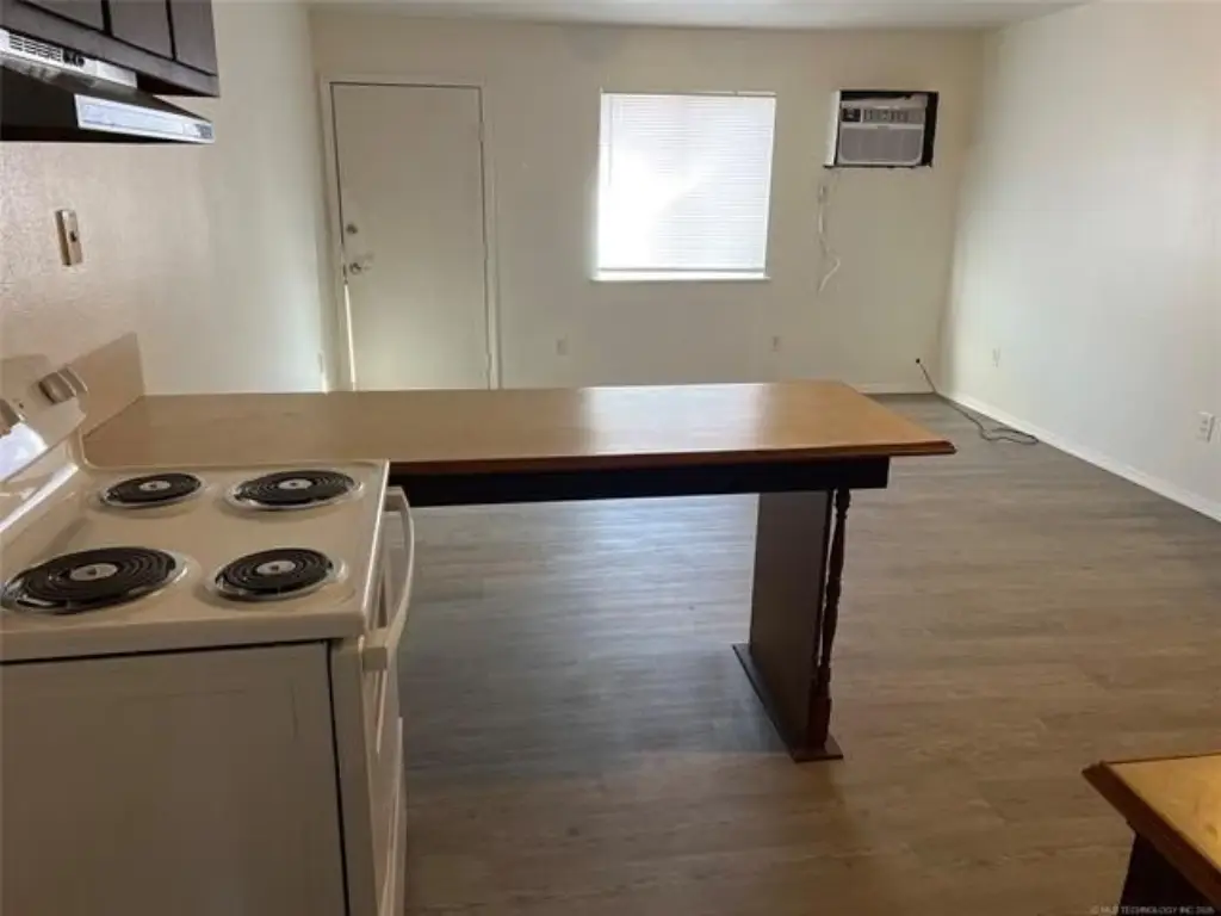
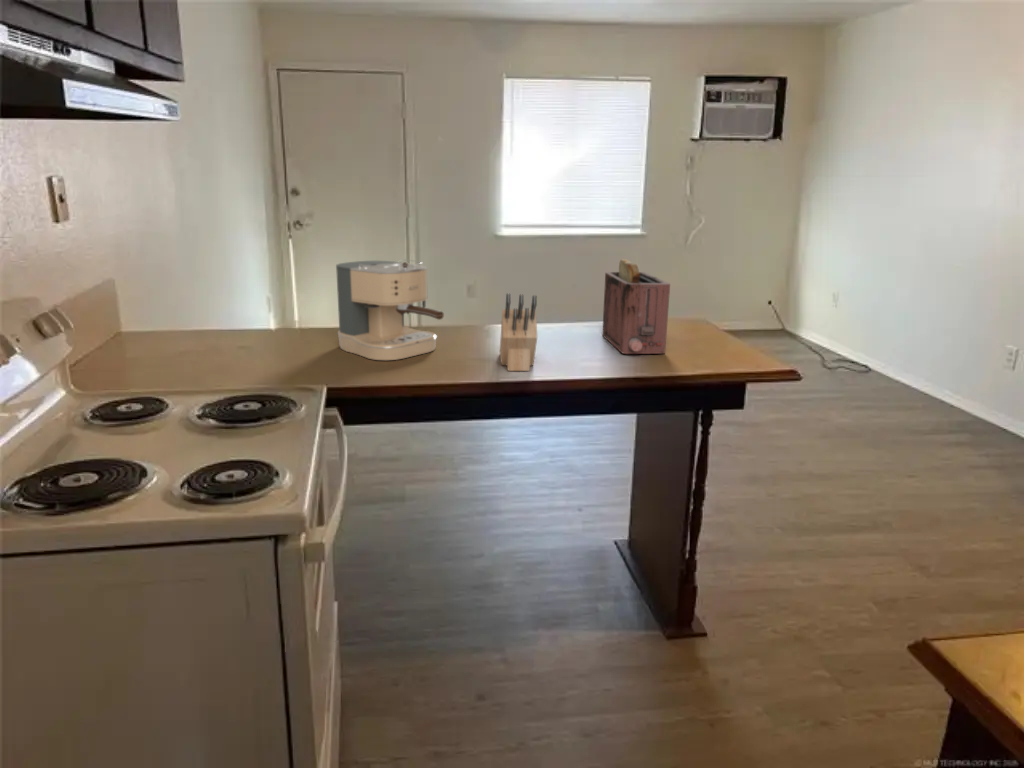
+ knife block [499,293,538,372]
+ toaster [601,258,671,355]
+ coffee maker [335,258,445,361]
